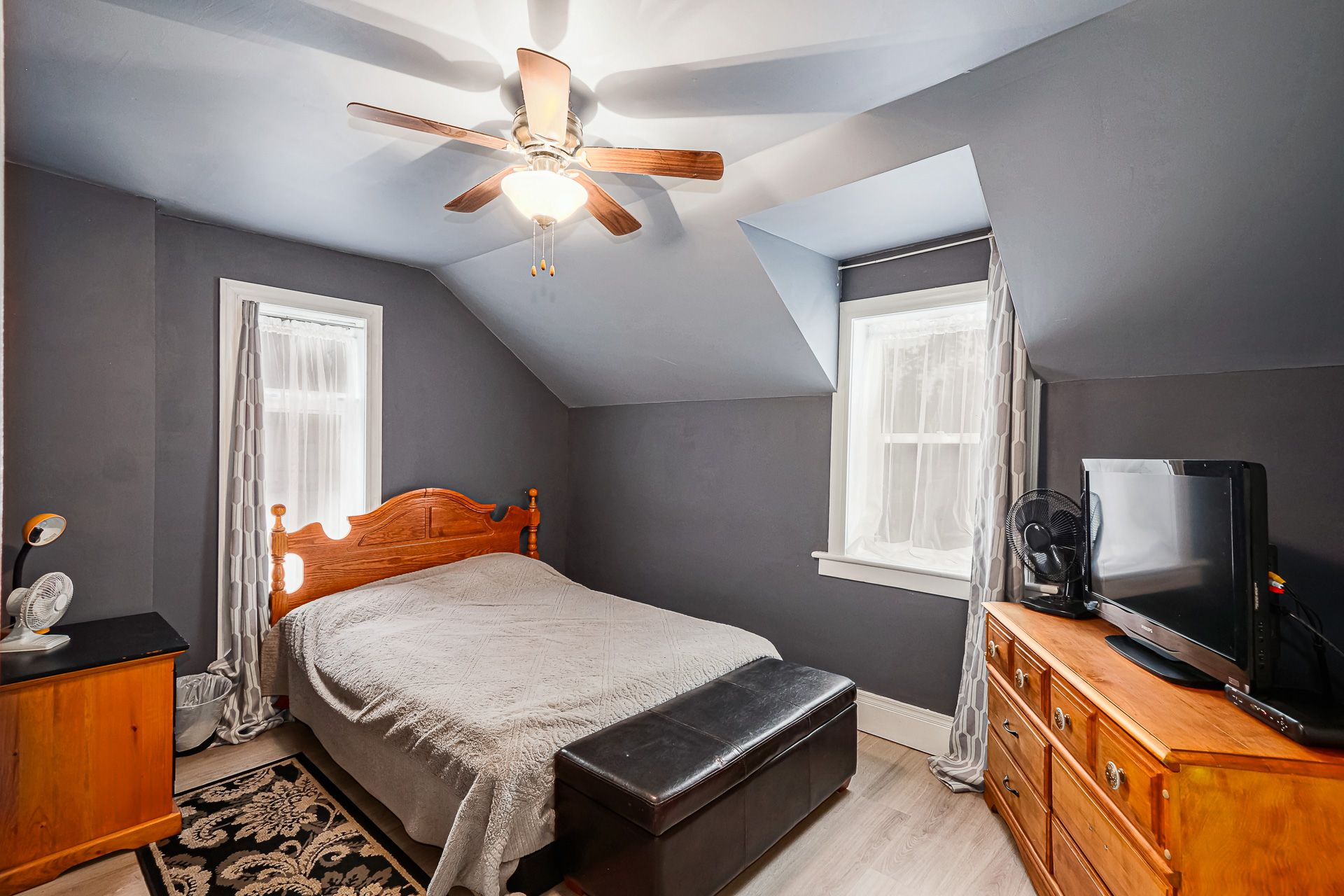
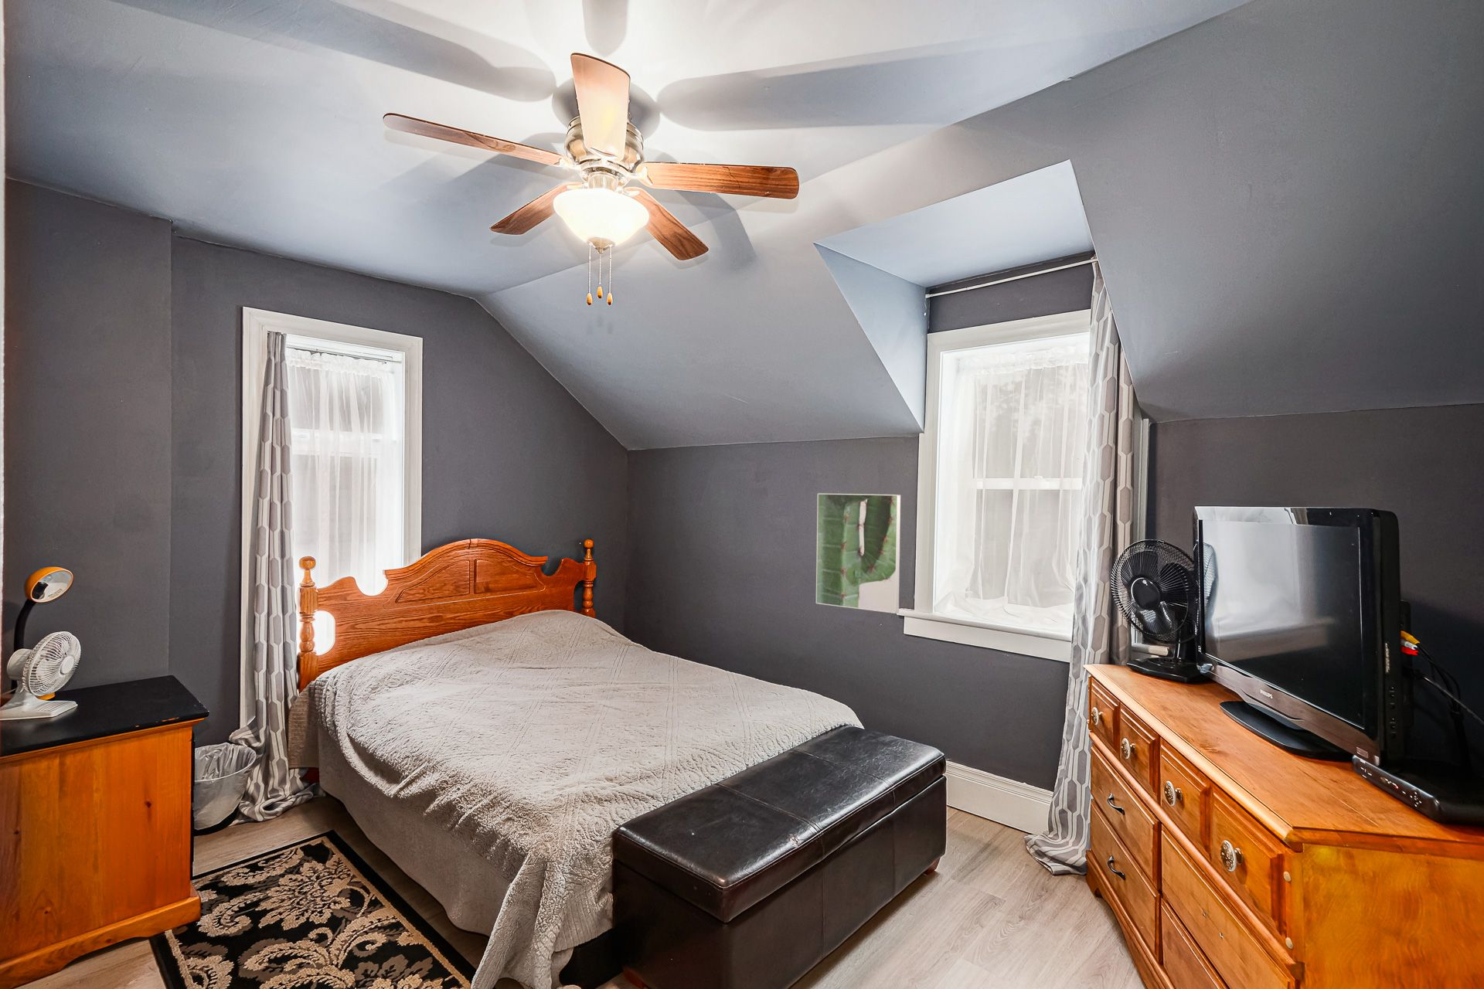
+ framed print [815,493,901,614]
